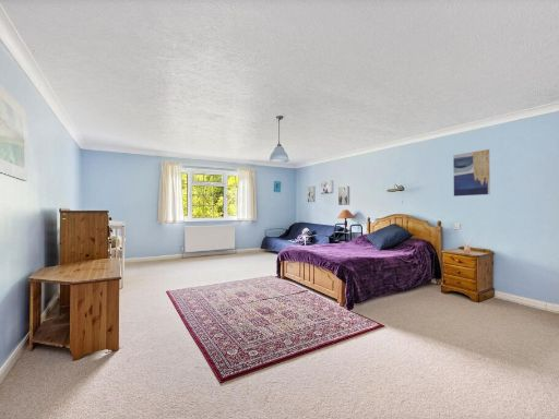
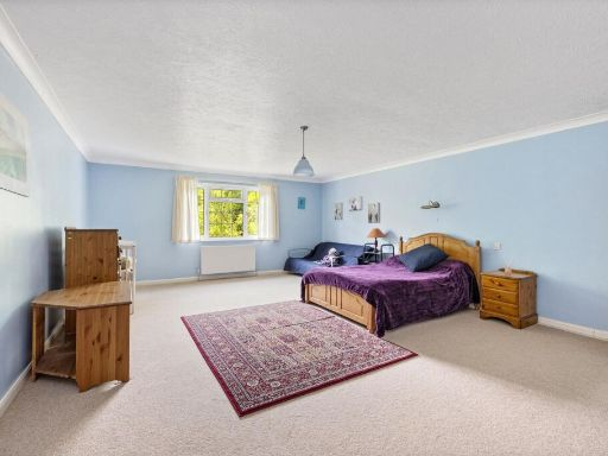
- wall art [452,148,491,197]
